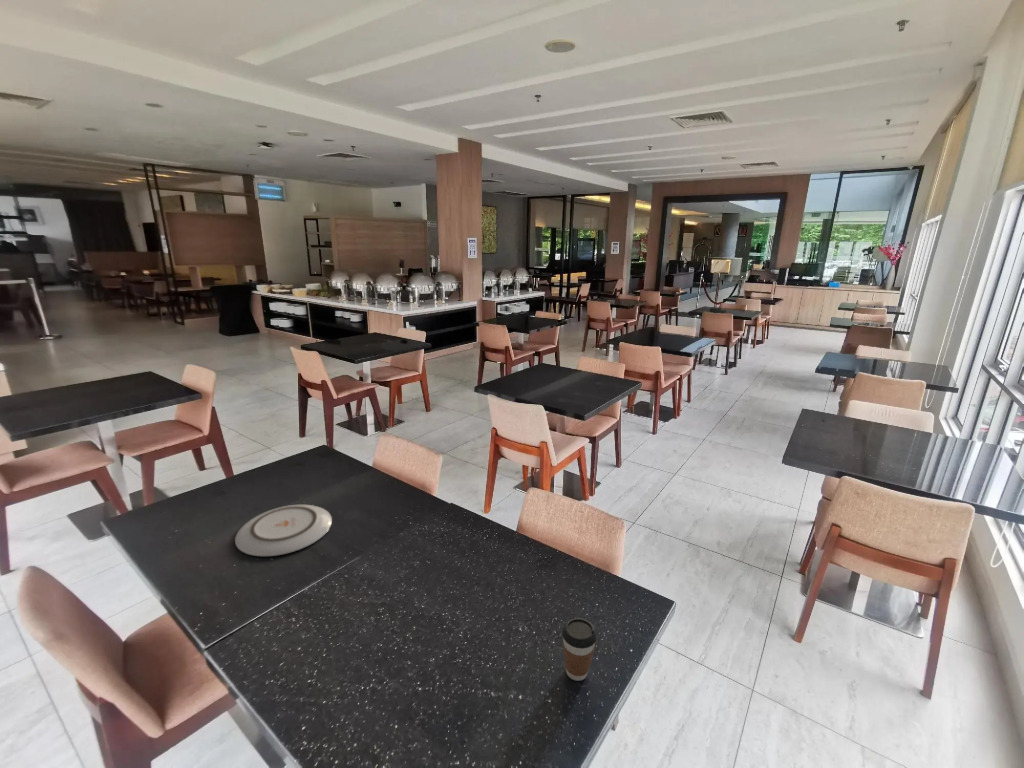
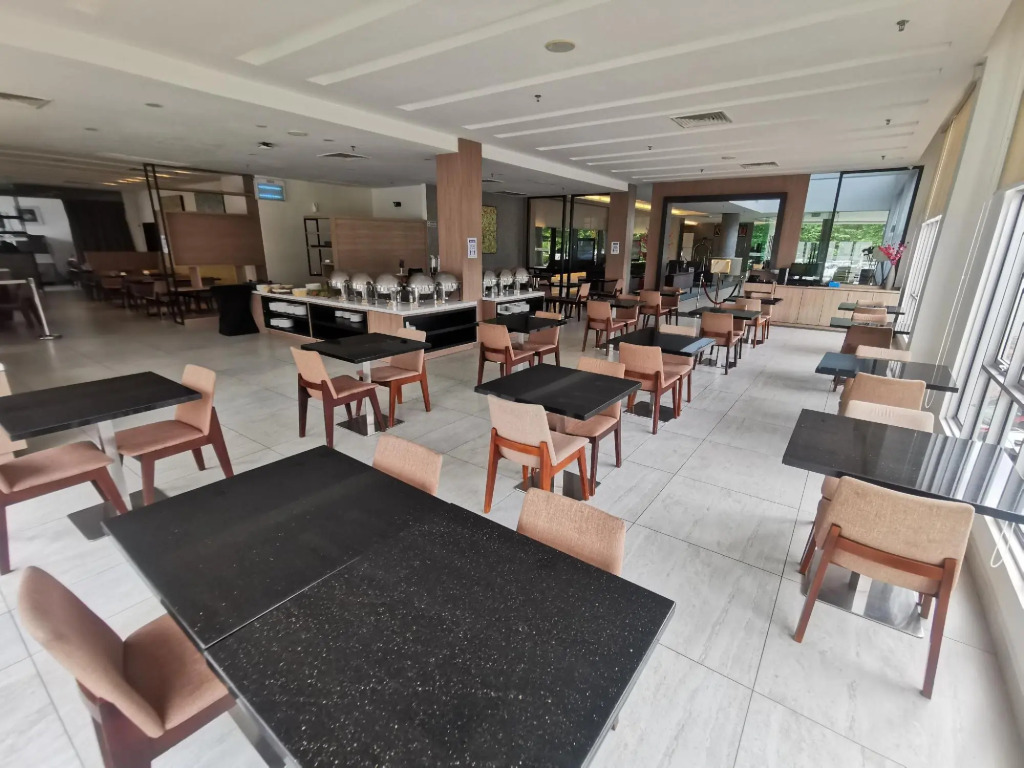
- coffee cup [561,617,598,682]
- plate [234,504,333,557]
